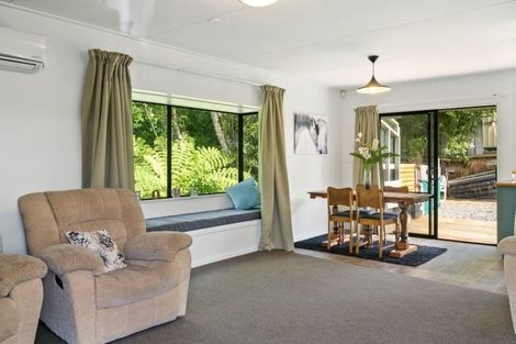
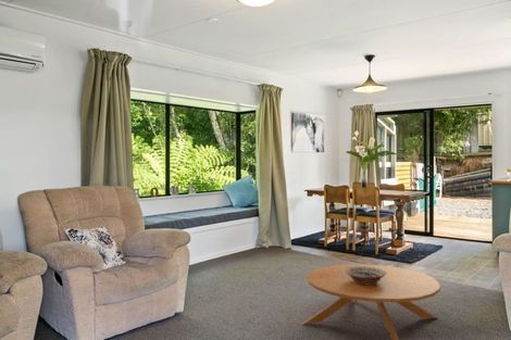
+ decorative bowl [346,267,387,285]
+ coffee table [301,263,441,340]
